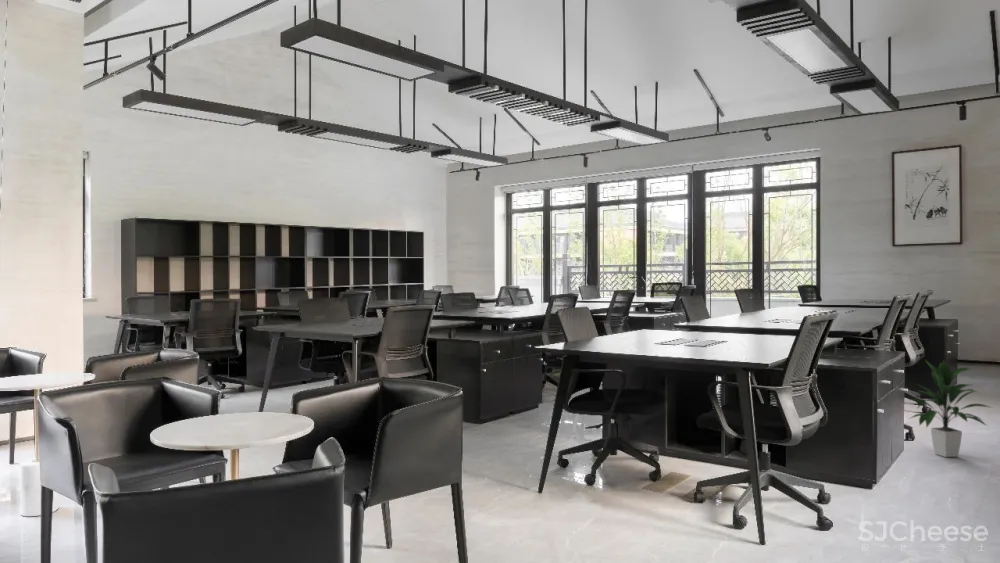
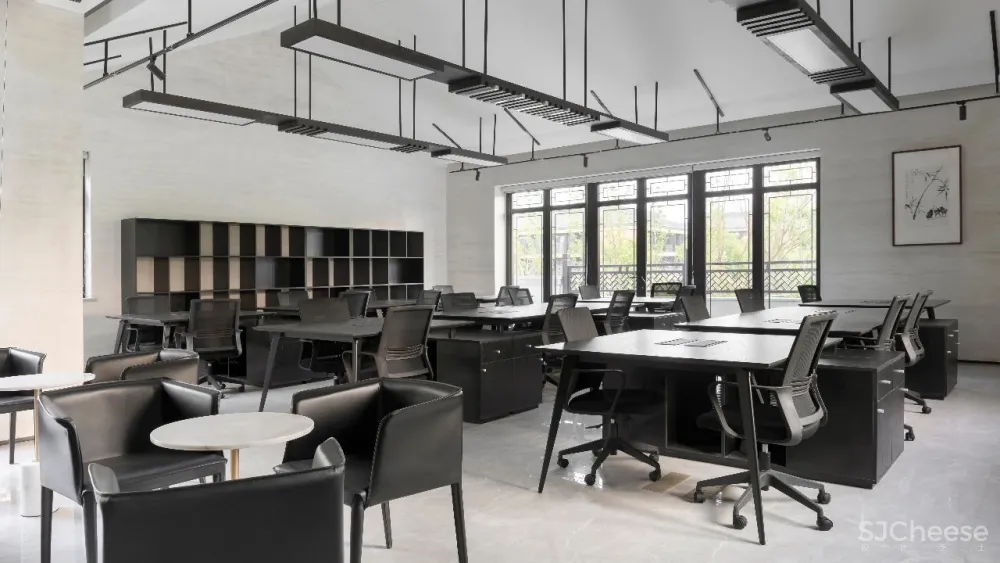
- indoor plant [909,359,993,458]
